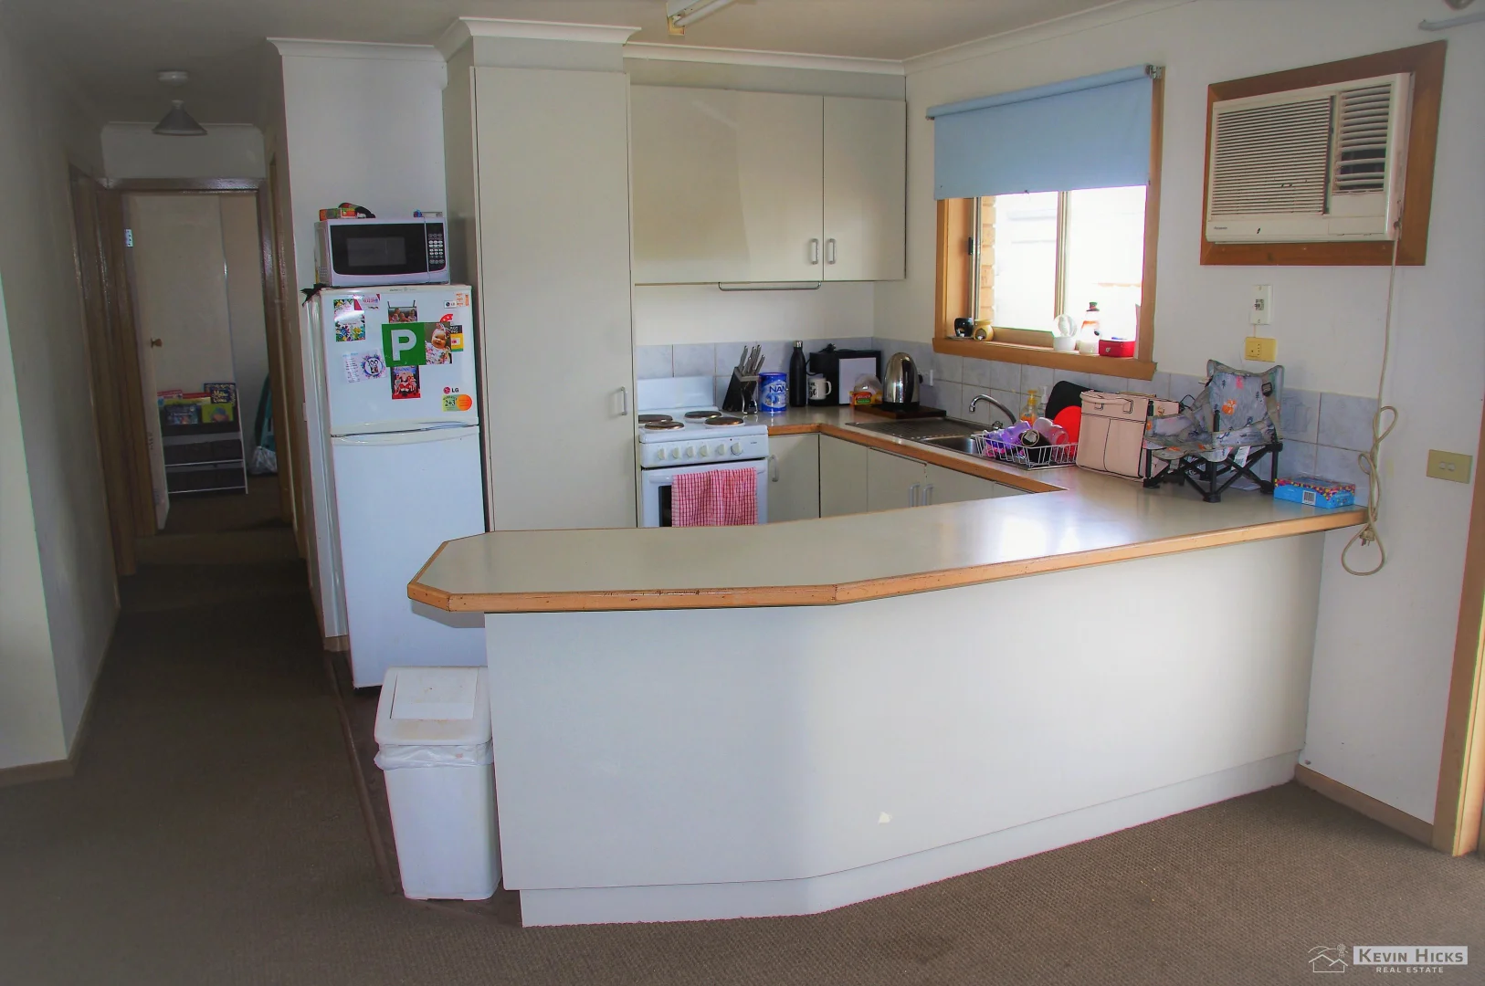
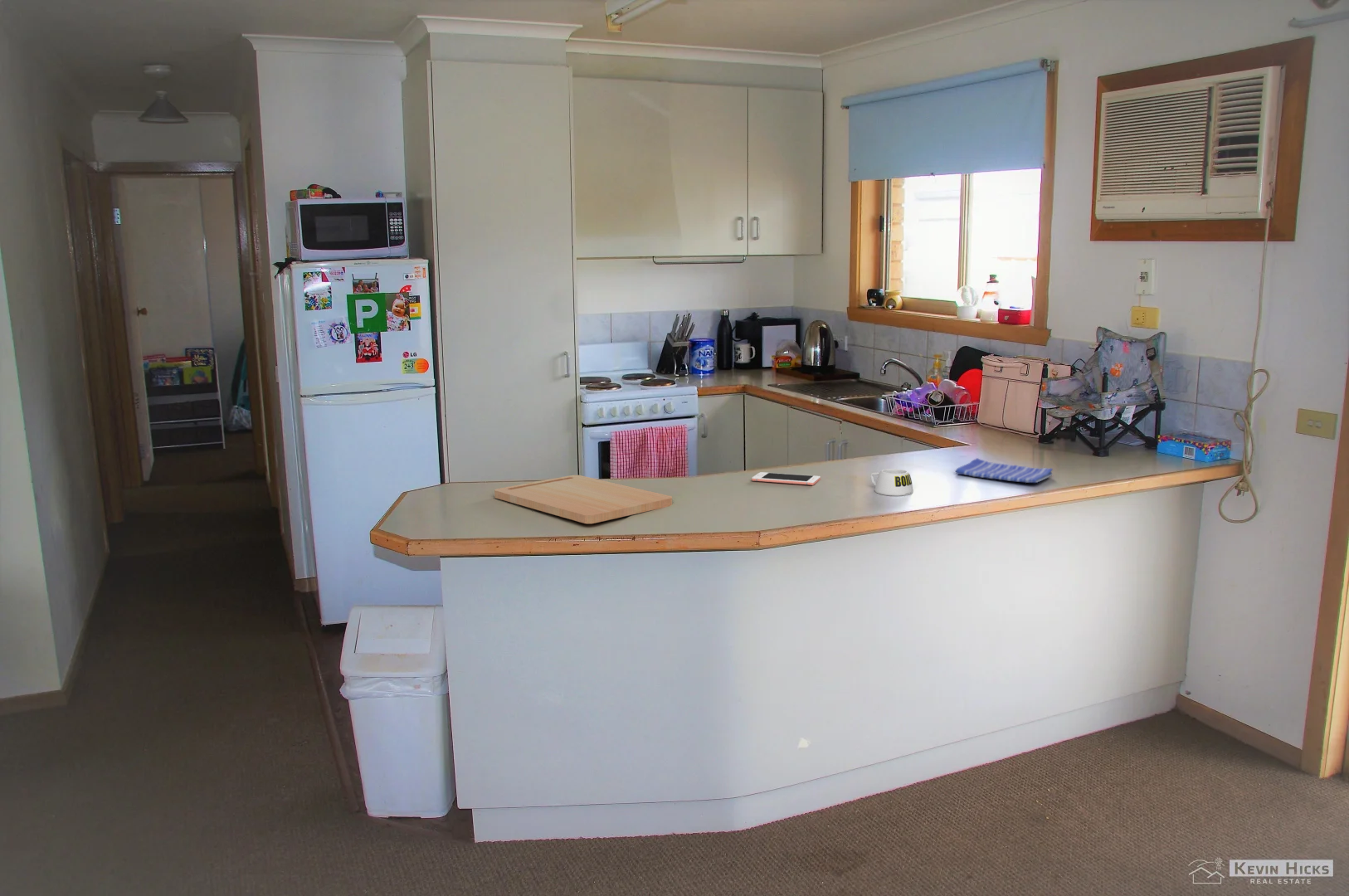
+ cell phone [751,471,821,486]
+ mug [869,468,914,497]
+ dish towel [954,457,1054,484]
+ cutting board [494,475,673,524]
